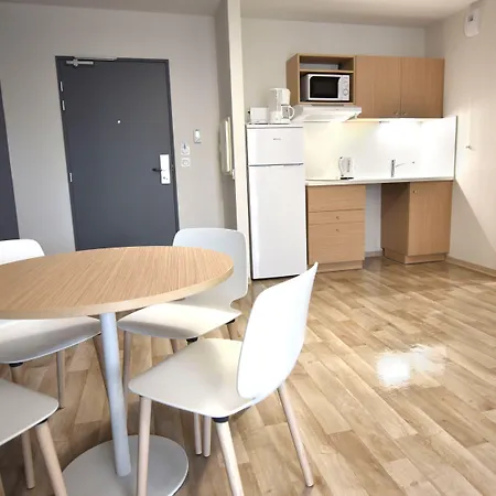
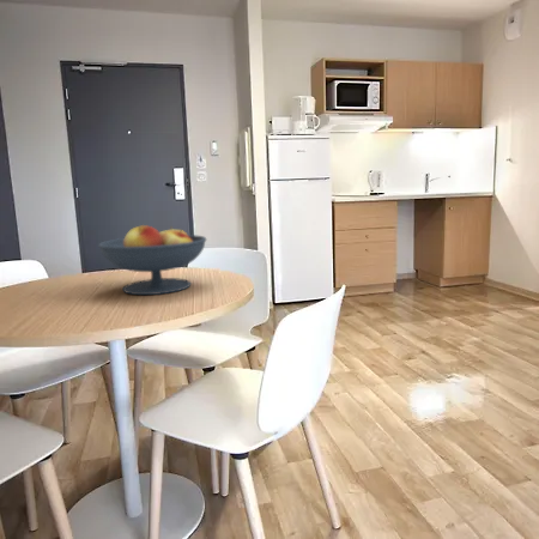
+ fruit bowl [97,224,207,296]
